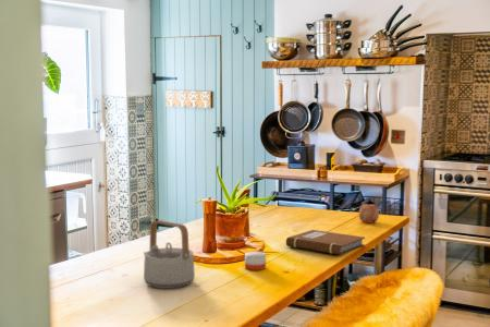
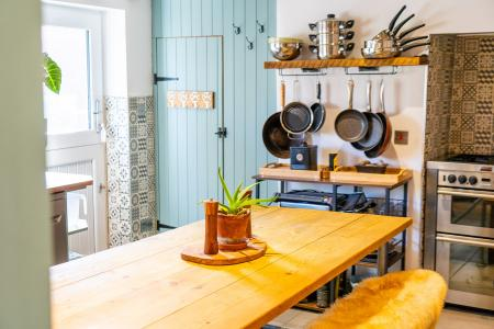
- candle [244,251,267,271]
- notebook [285,229,366,256]
- teapot [143,219,196,290]
- apple [357,203,380,225]
